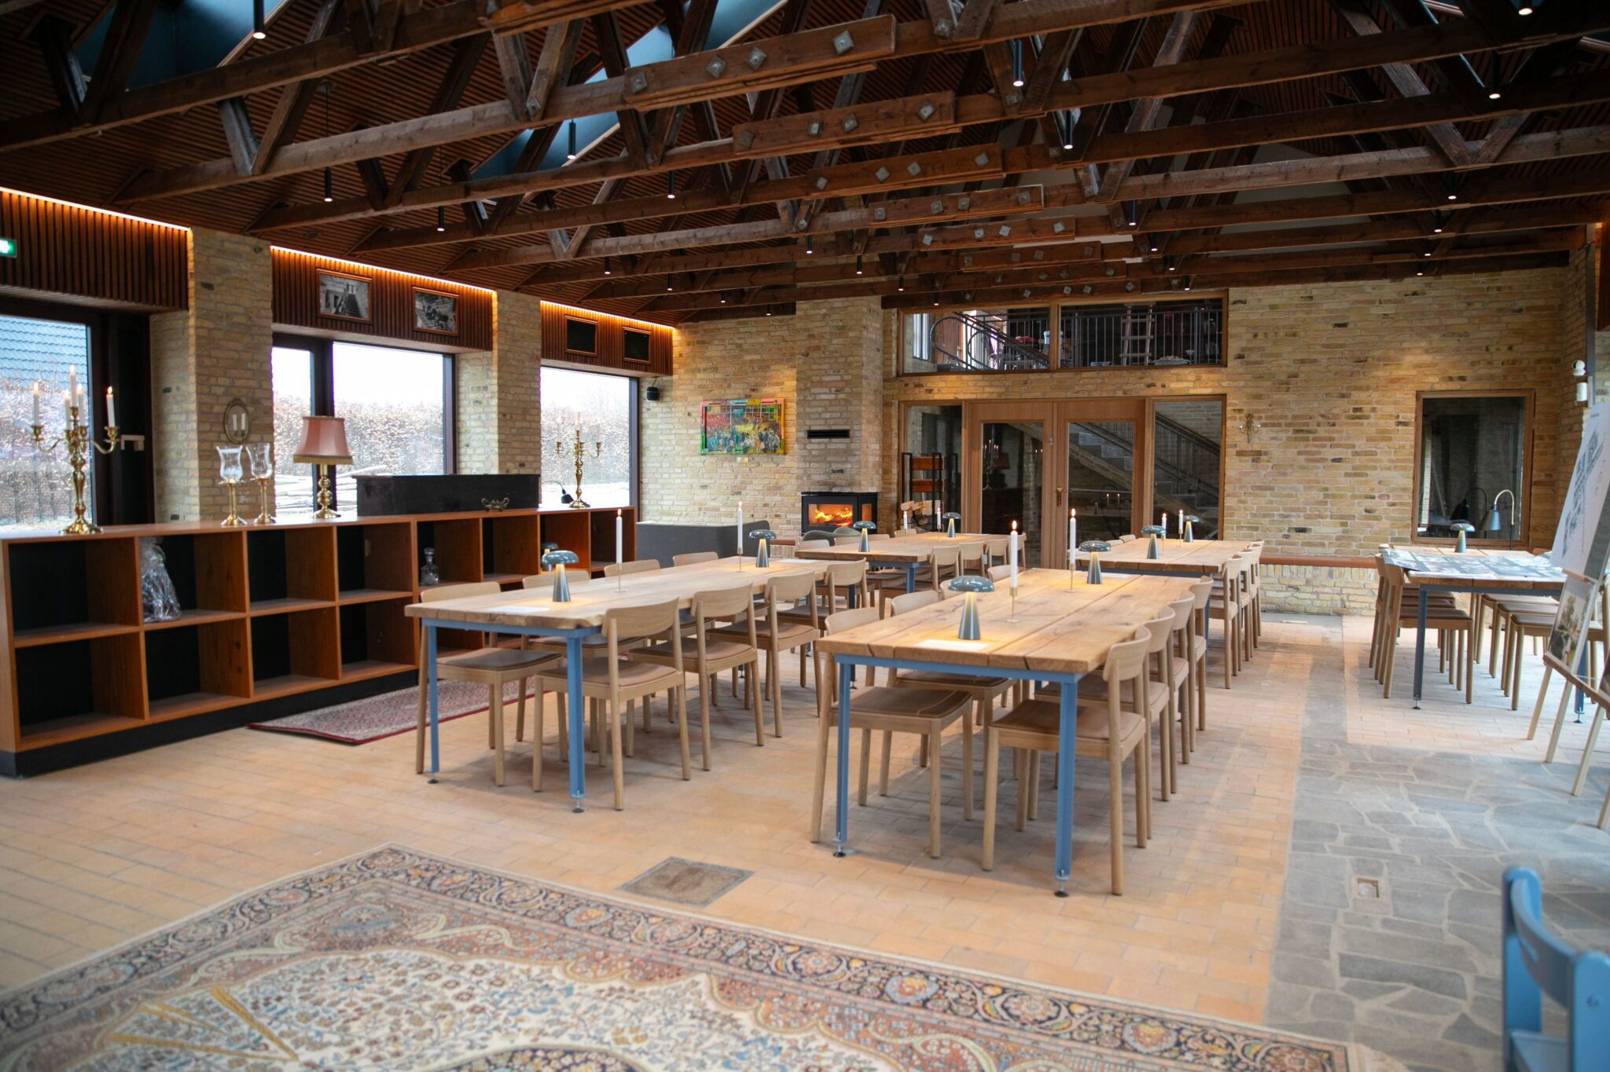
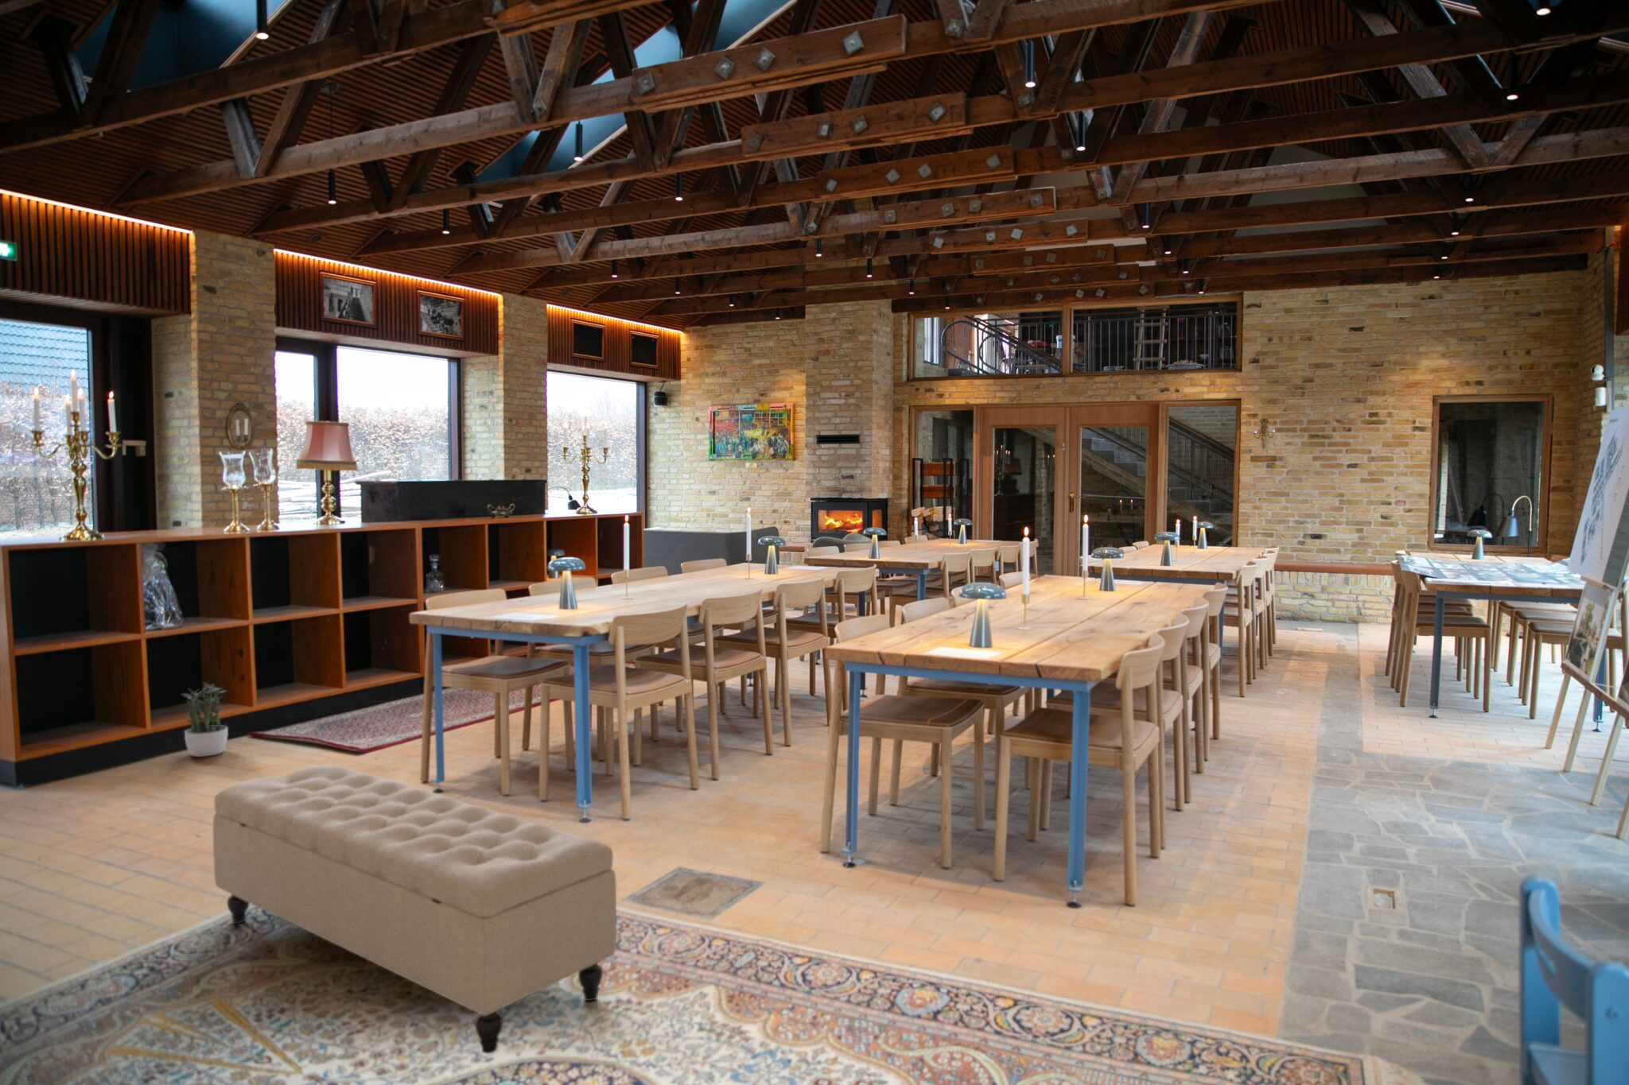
+ bench [212,764,618,1054]
+ potted plant [178,682,228,758]
